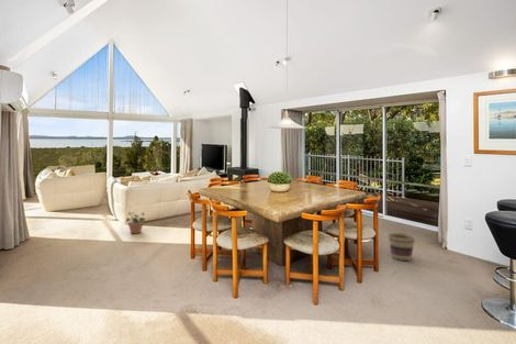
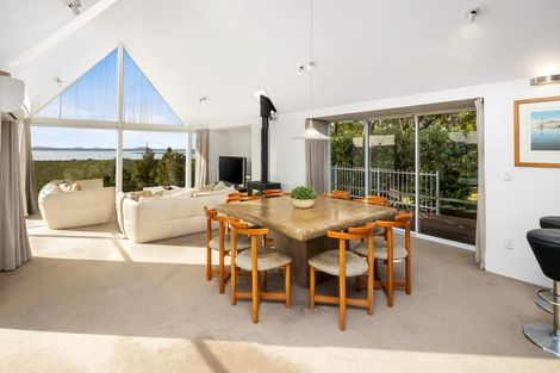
- basket [388,232,416,262]
- potted plant [124,211,147,234]
